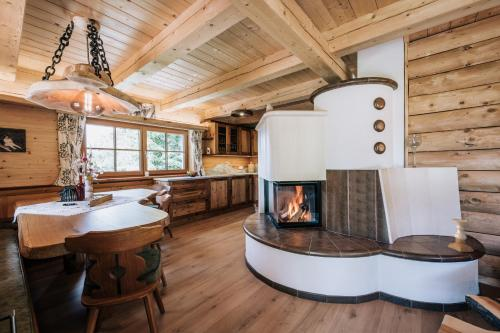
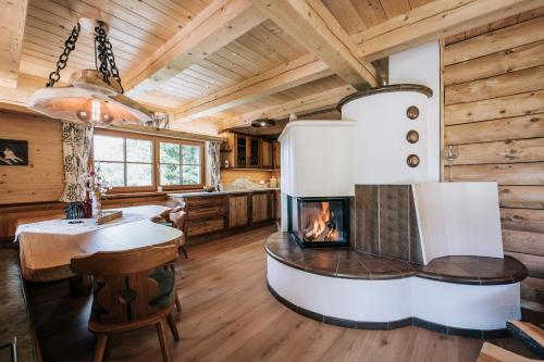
- candle holder [447,218,475,253]
